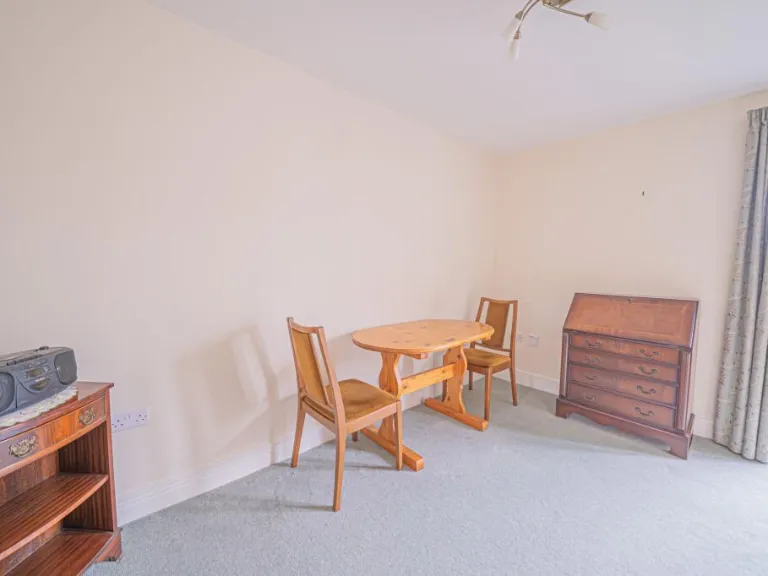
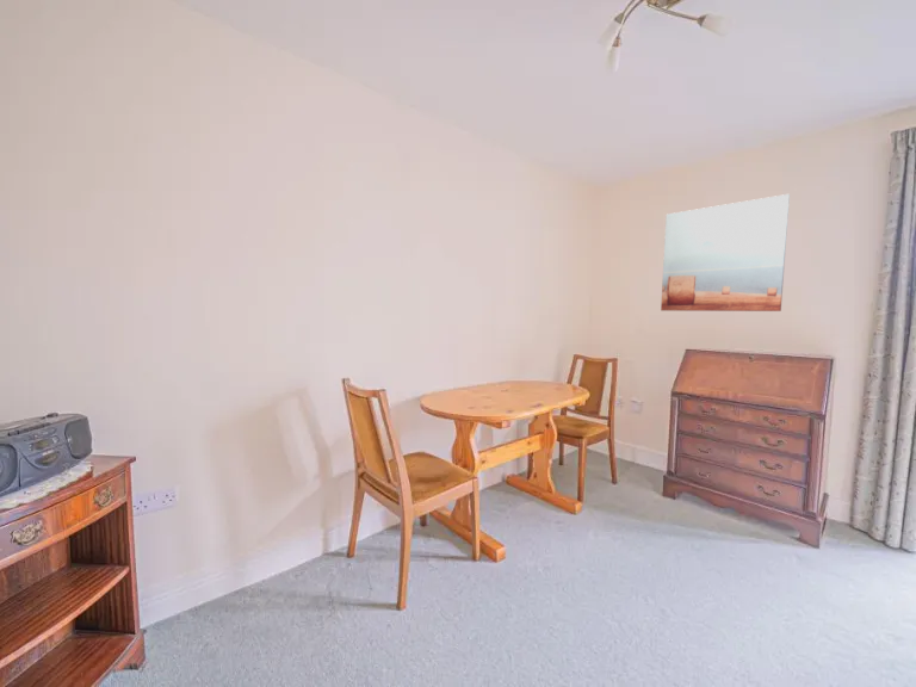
+ wall art [660,193,791,312]
